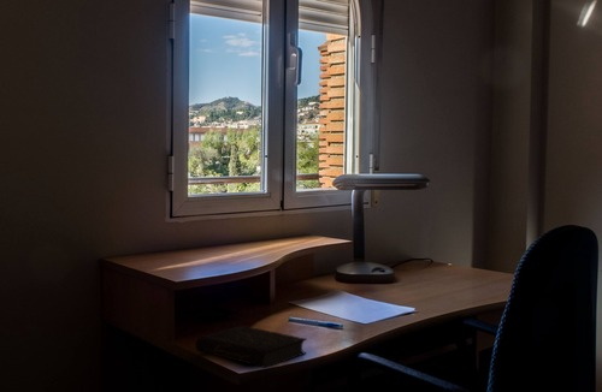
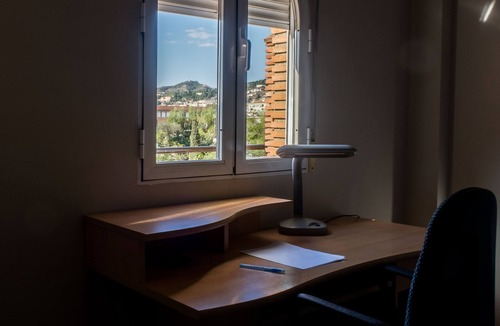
- book [194,325,308,369]
